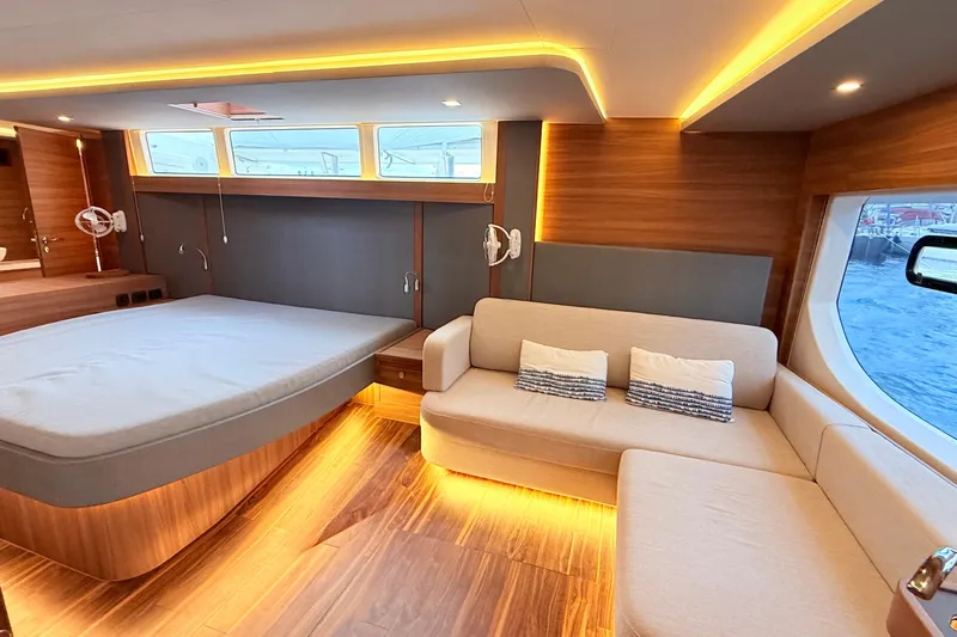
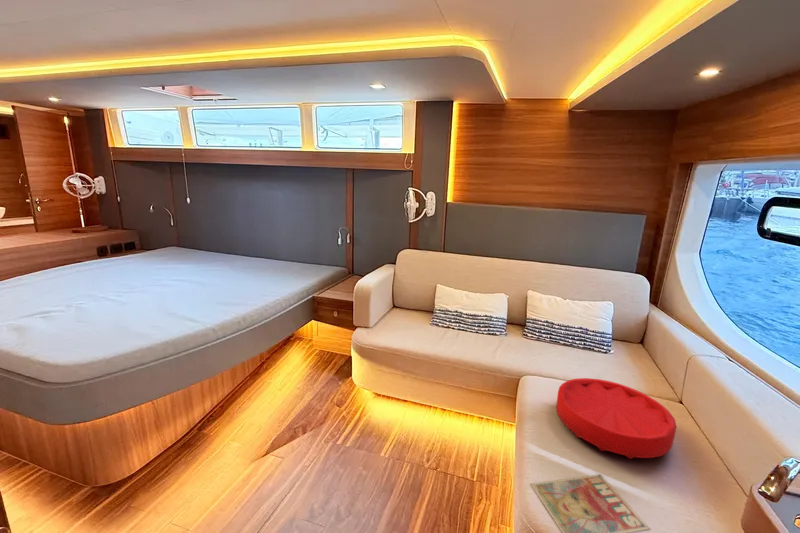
+ cushion [555,377,678,460]
+ magazine [530,473,651,533]
